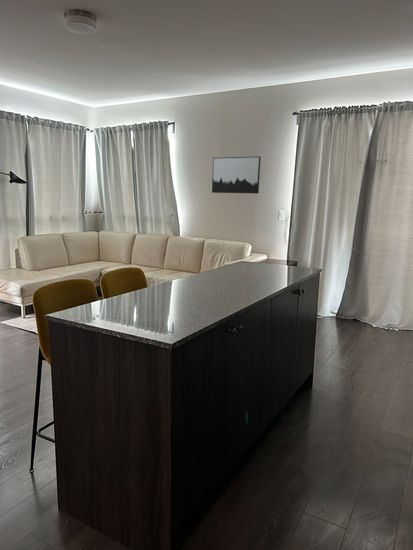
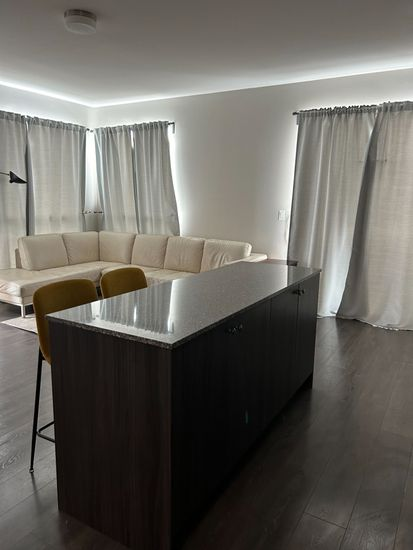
- wall art [211,155,262,194]
